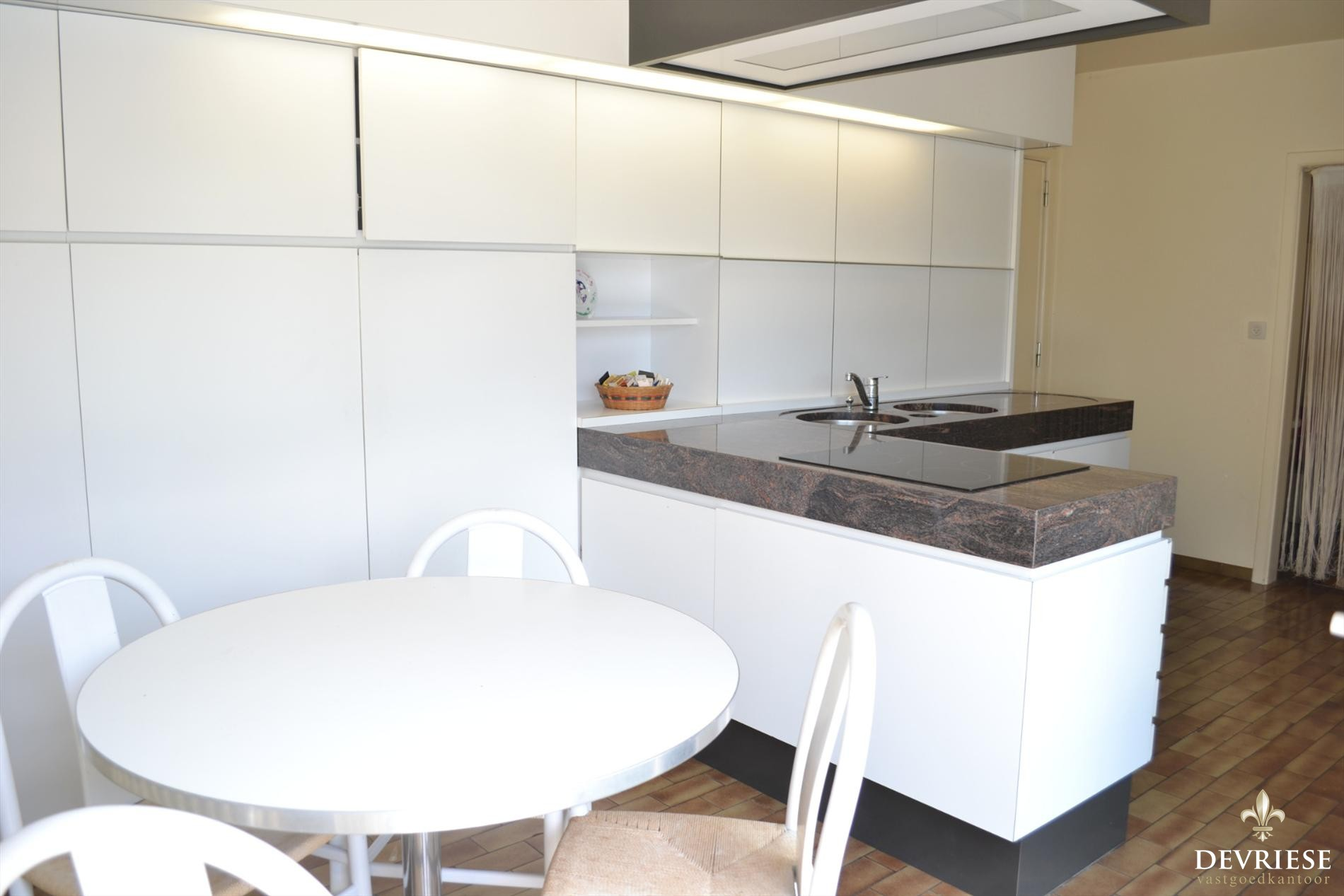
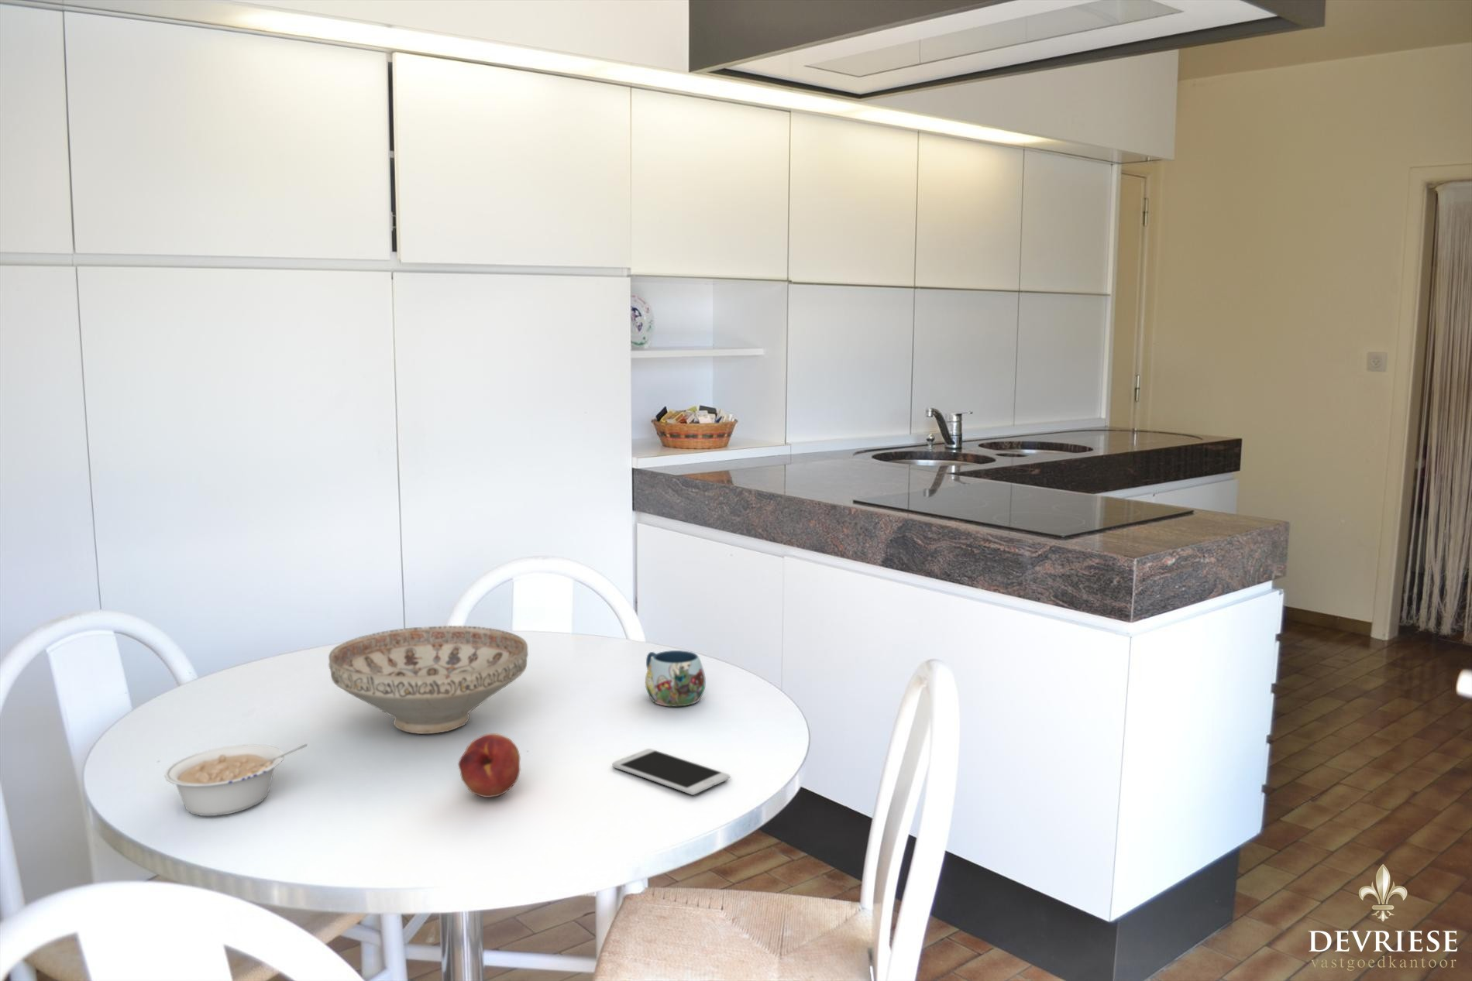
+ mug [645,649,706,707]
+ legume [163,743,309,817]
+ smartphone [611,748,732,796]
+ fruit [458,732,521,798]
+ decorative bowl [327,625,529,735]
